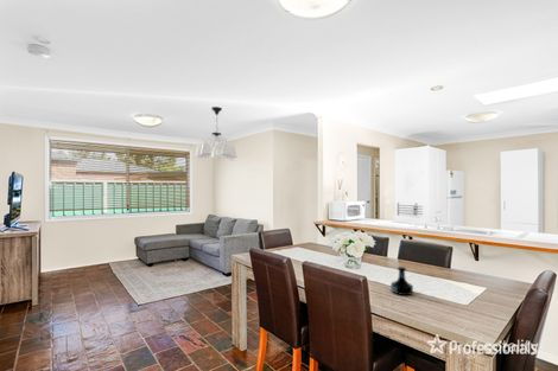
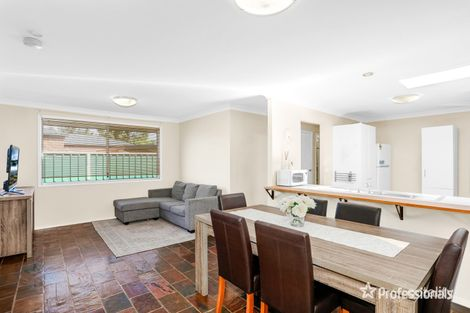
- chandelier [195,105,237,162]
- tequila bottle [389,266,414,296]
